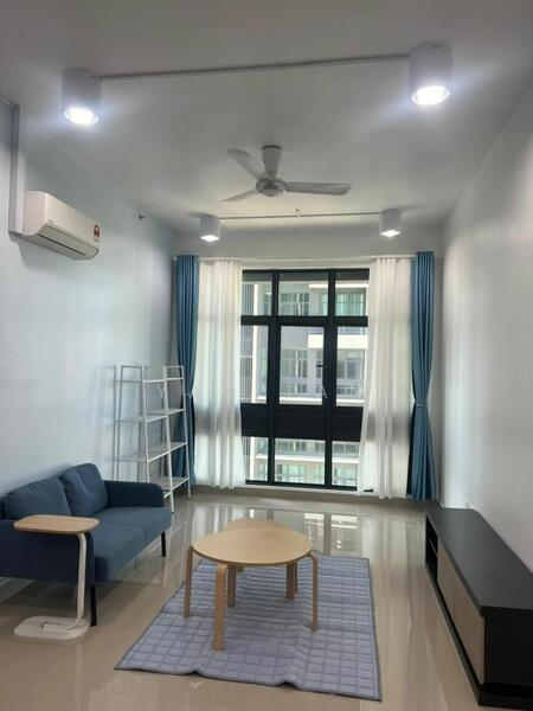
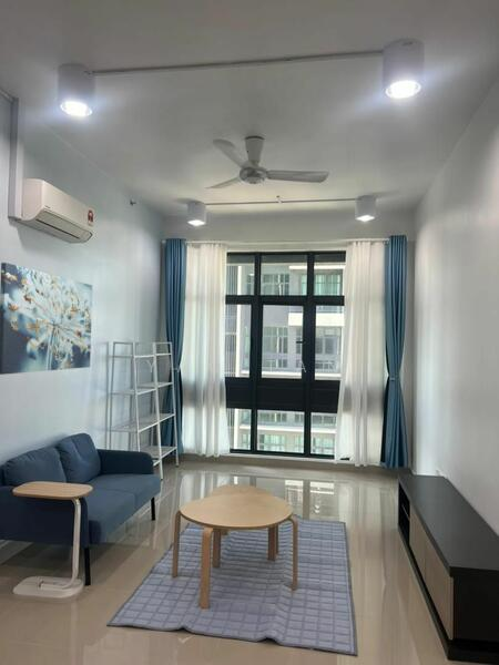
+ wall art [0,262,93,376]
